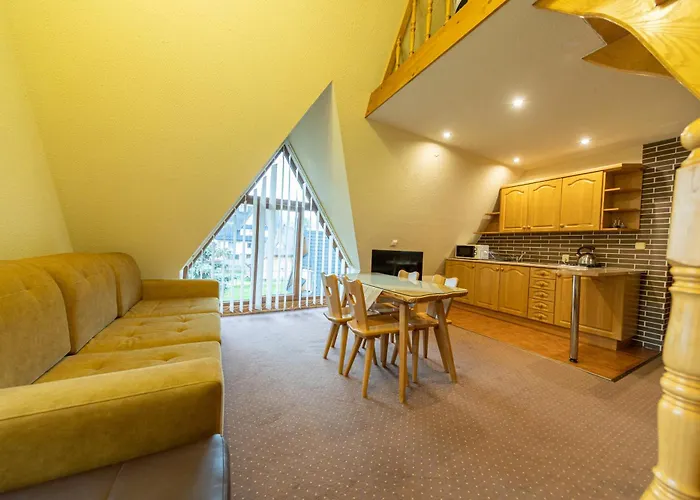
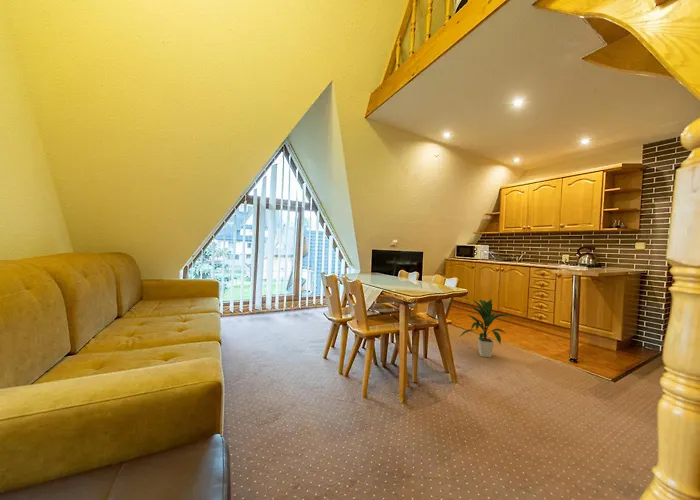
+ indoor plant [460,298,512,358]
